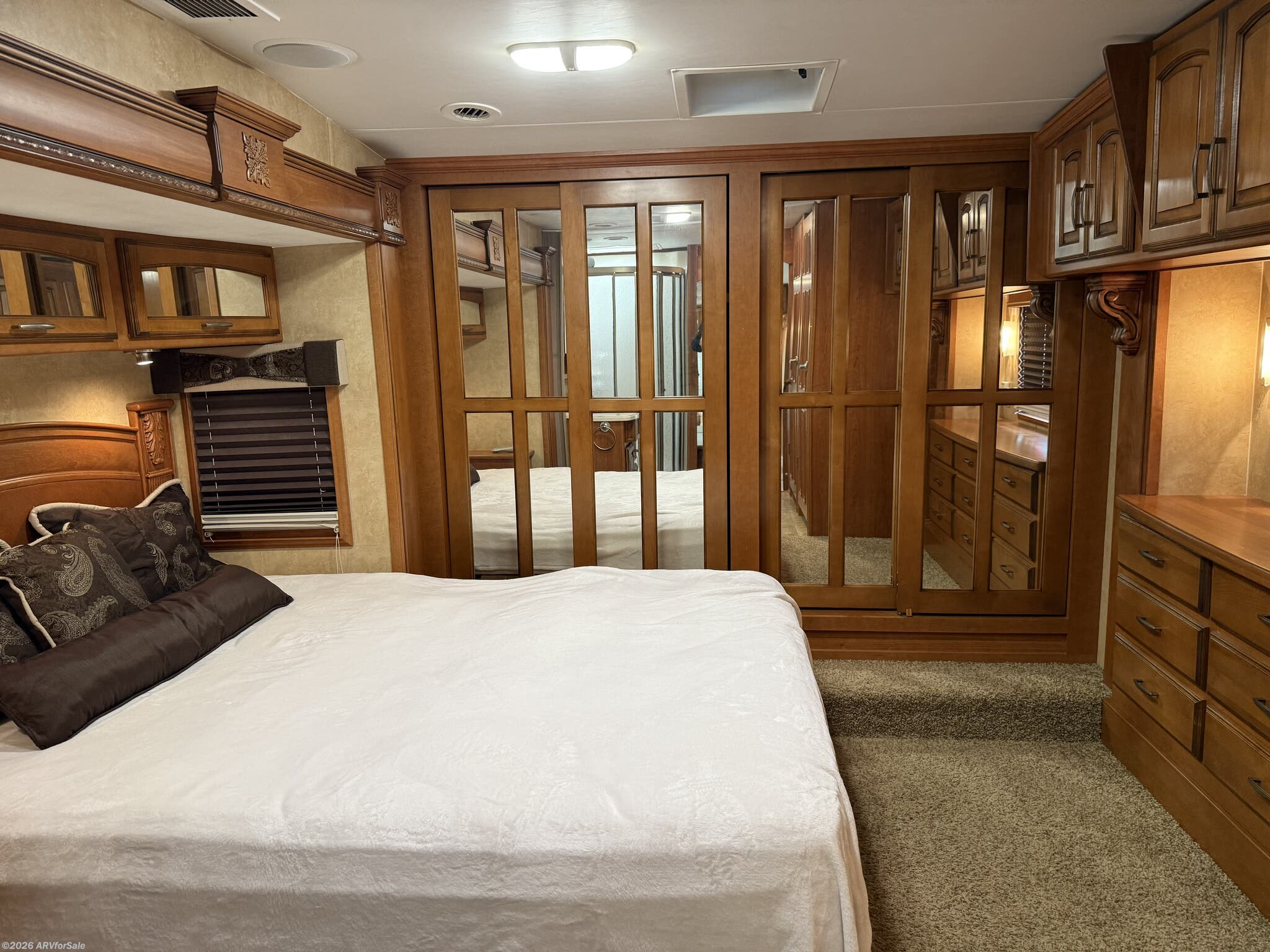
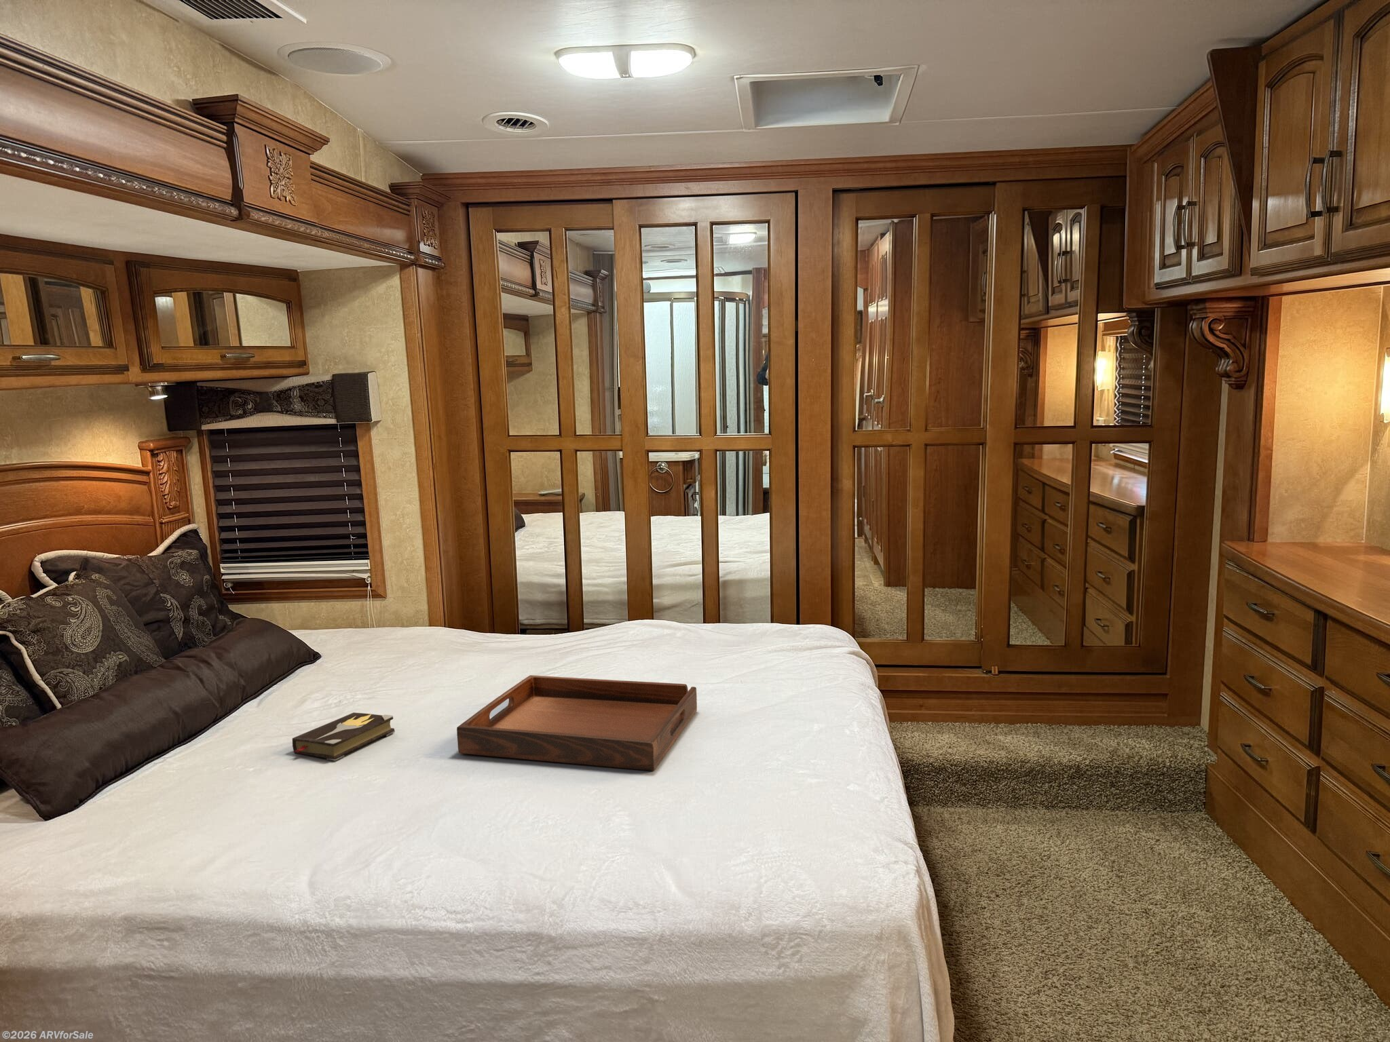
+ hardback book [292,711,396,761]
+ serving tray [456,674,697,772]
